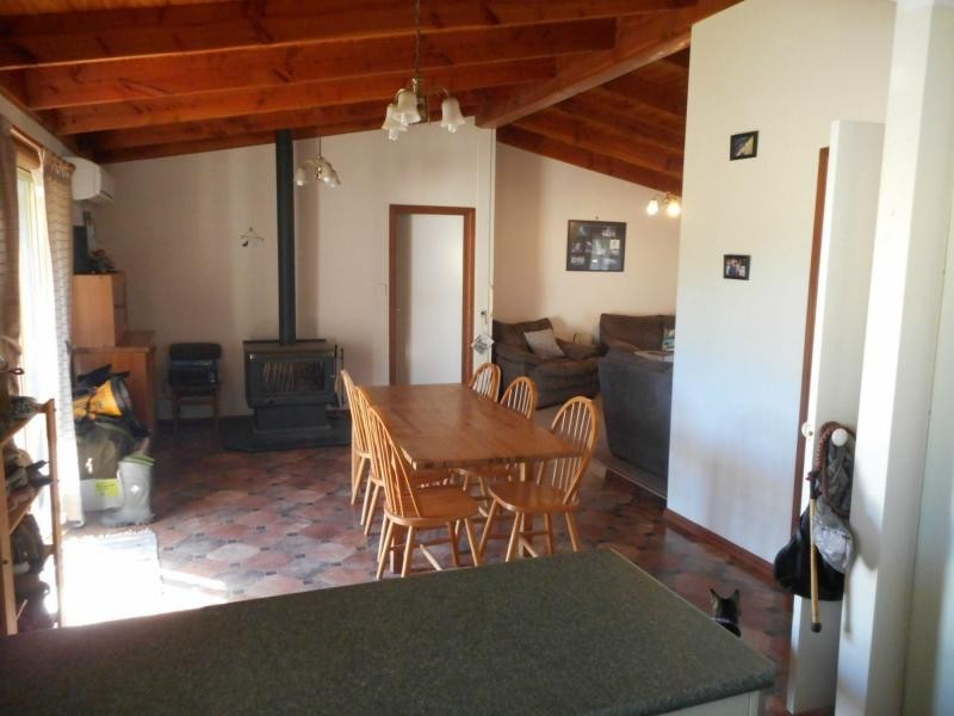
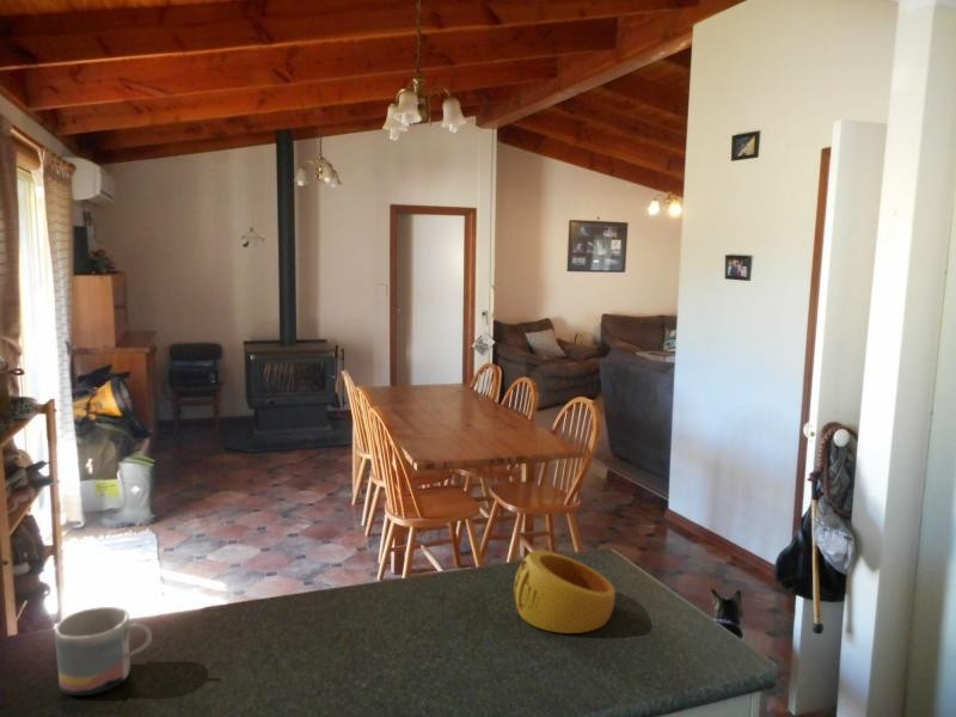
+ mug [54,606,153,697]
+ ring [513,549,617,635]
